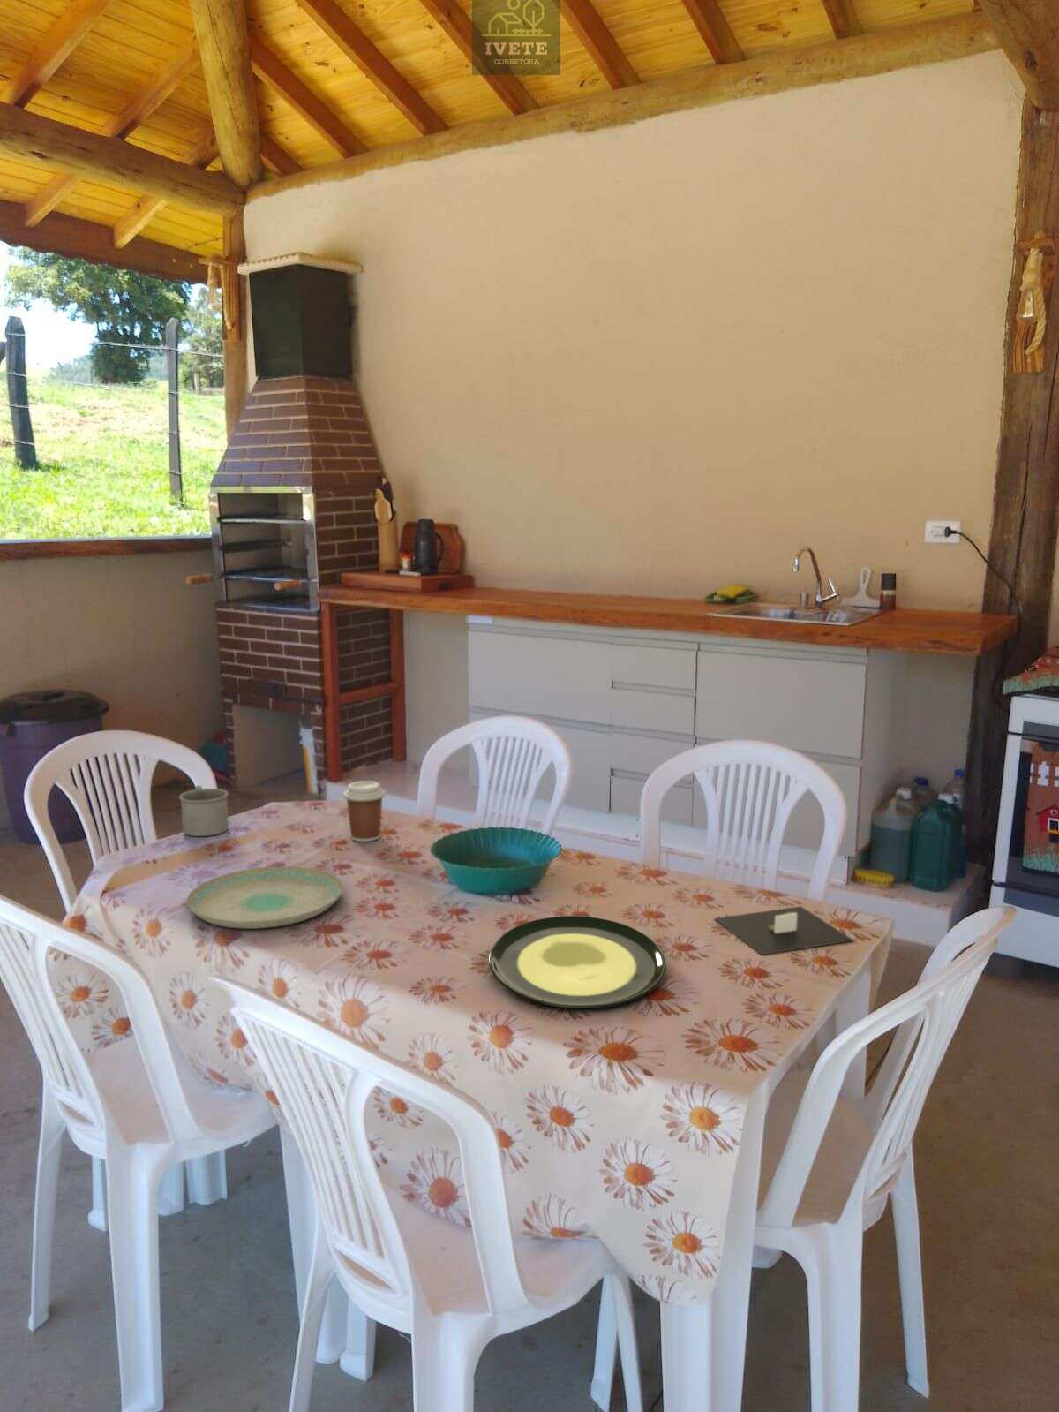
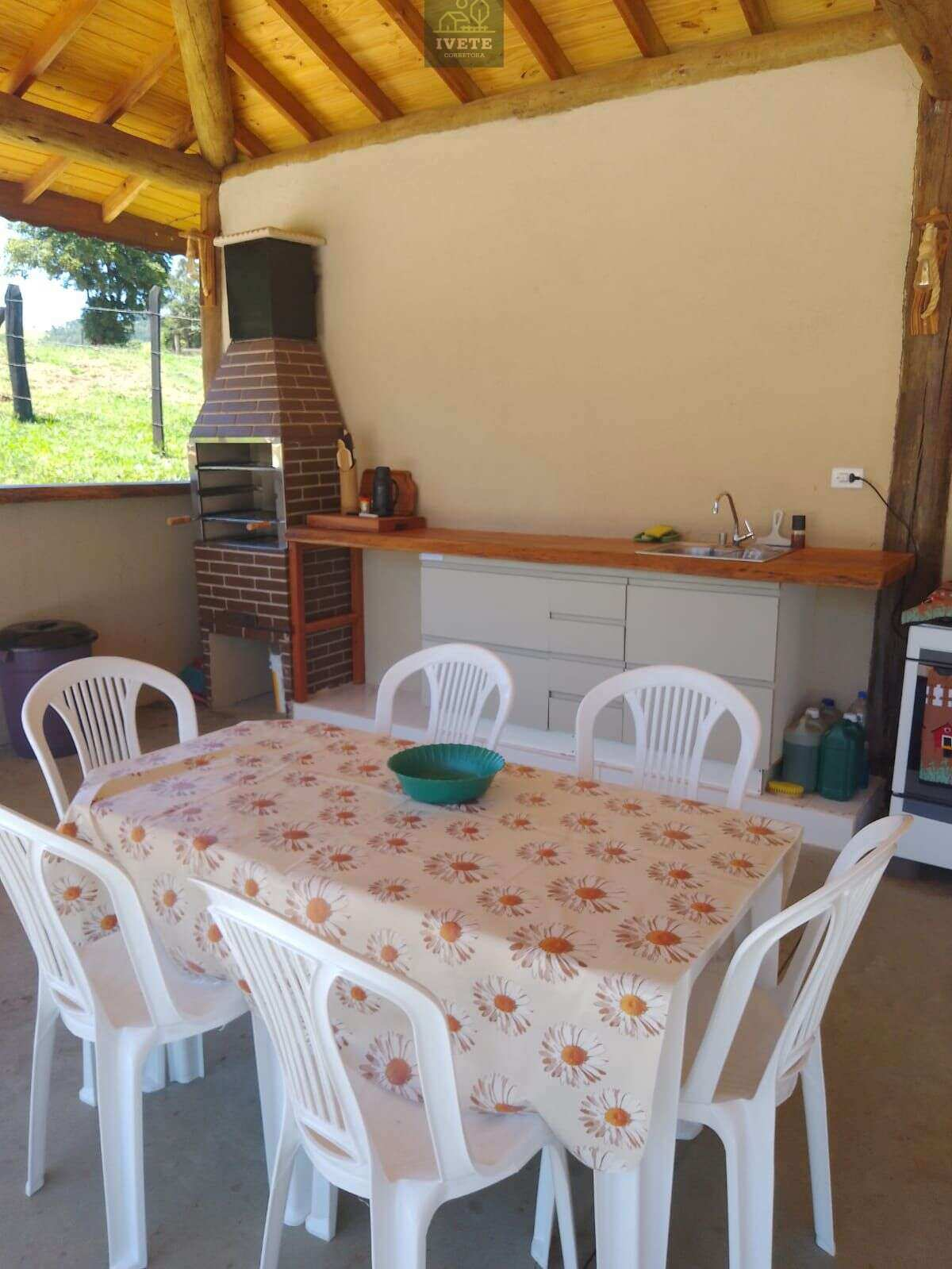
- napkin holder [714,905,854,956]
- coffee cup [343,780,386,842]
- plate [186,866,344,930]
- mug [178,784,229,837]
- plate [488,915,667,1009]
